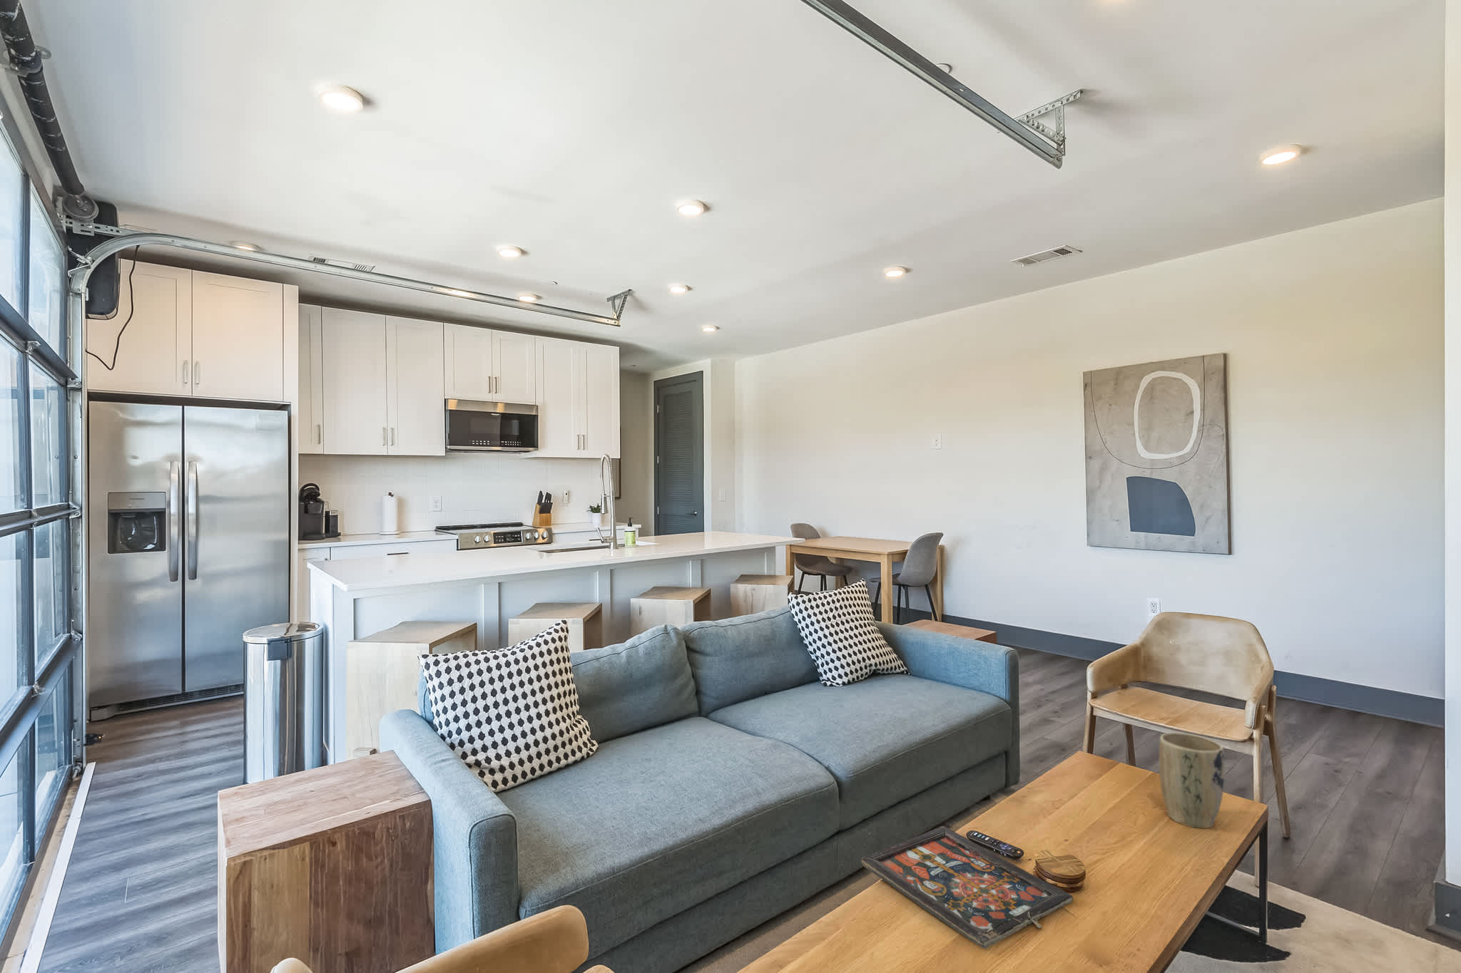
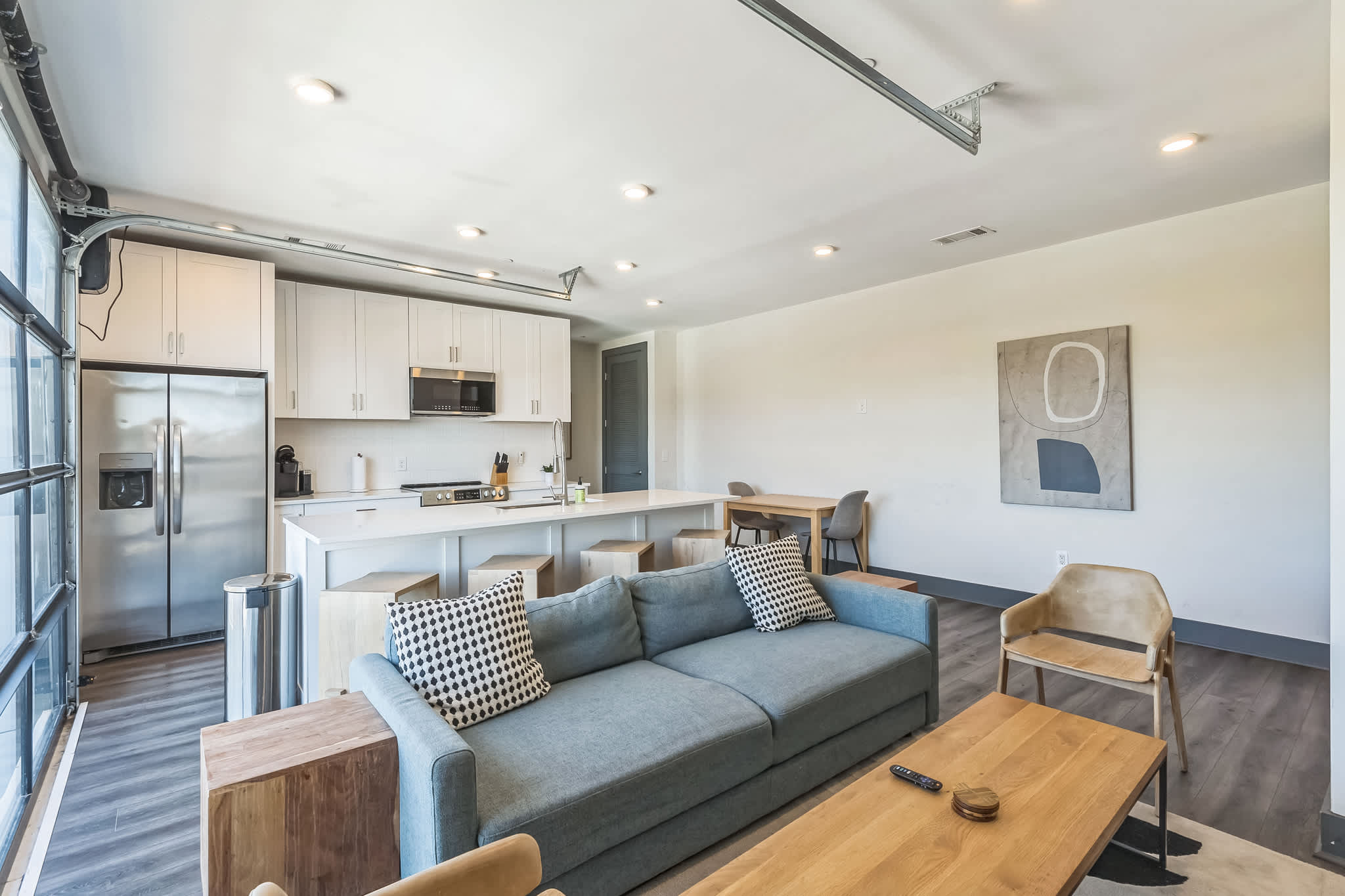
- board game [861,825,1073,949]
- plant pot [1159,732,1225,829]
